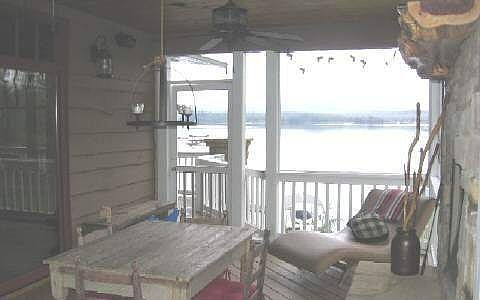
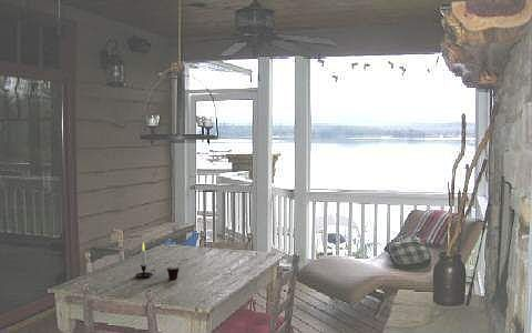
+ candle [134,241,156,279]
+ cup [166,258,190,281]
